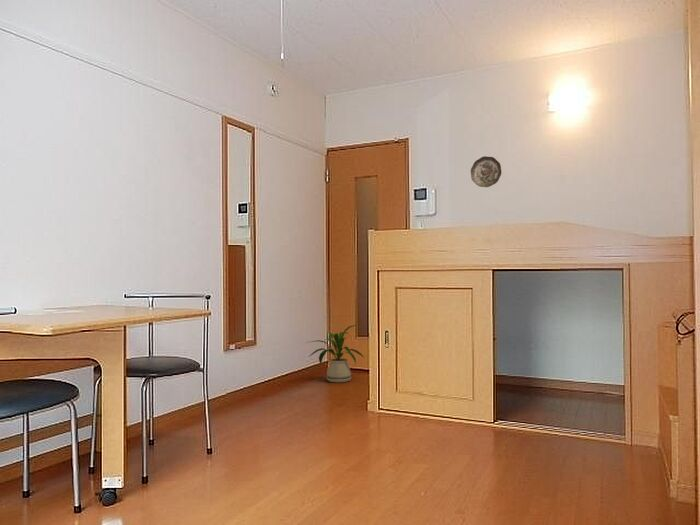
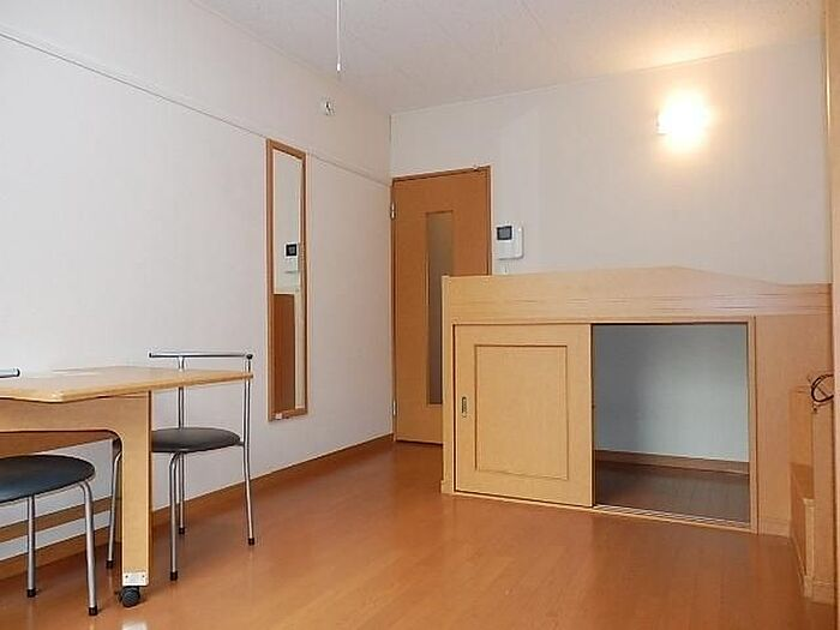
- house plant [306,324,365,384]
- decorative plate [470,155,502,188]
